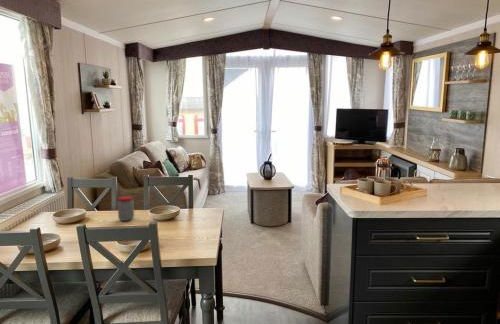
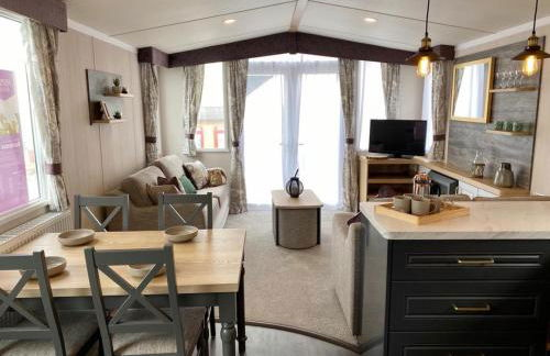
- jar [116,195,135,222]
